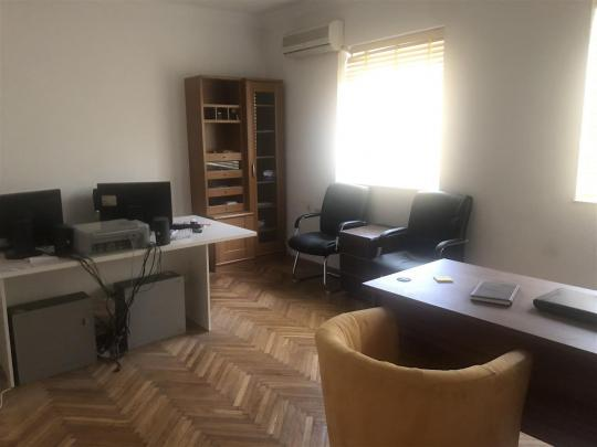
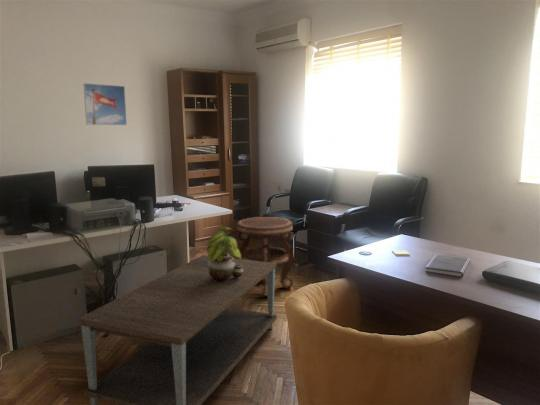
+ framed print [82,82,128,126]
+ potted plant [206,226,244,283]
+ side table [236,216,295,297]
+ coffee table [77,254,278,405]
